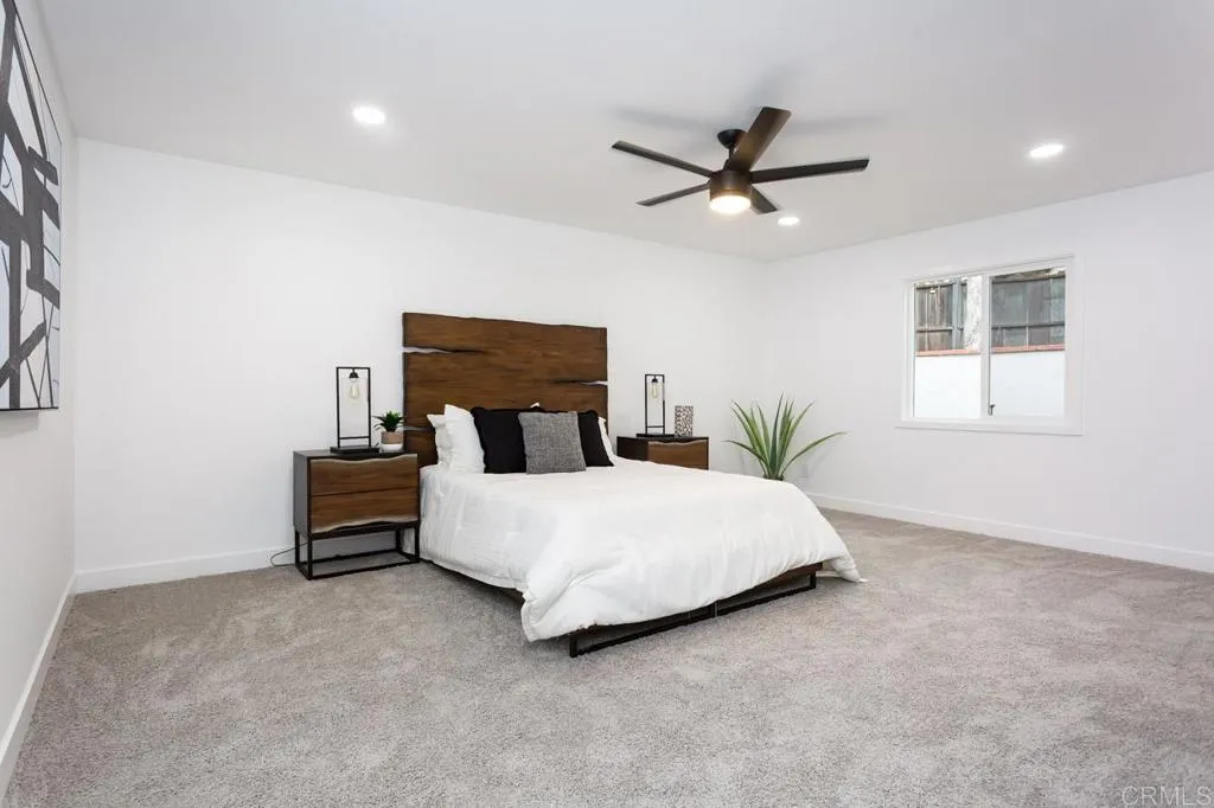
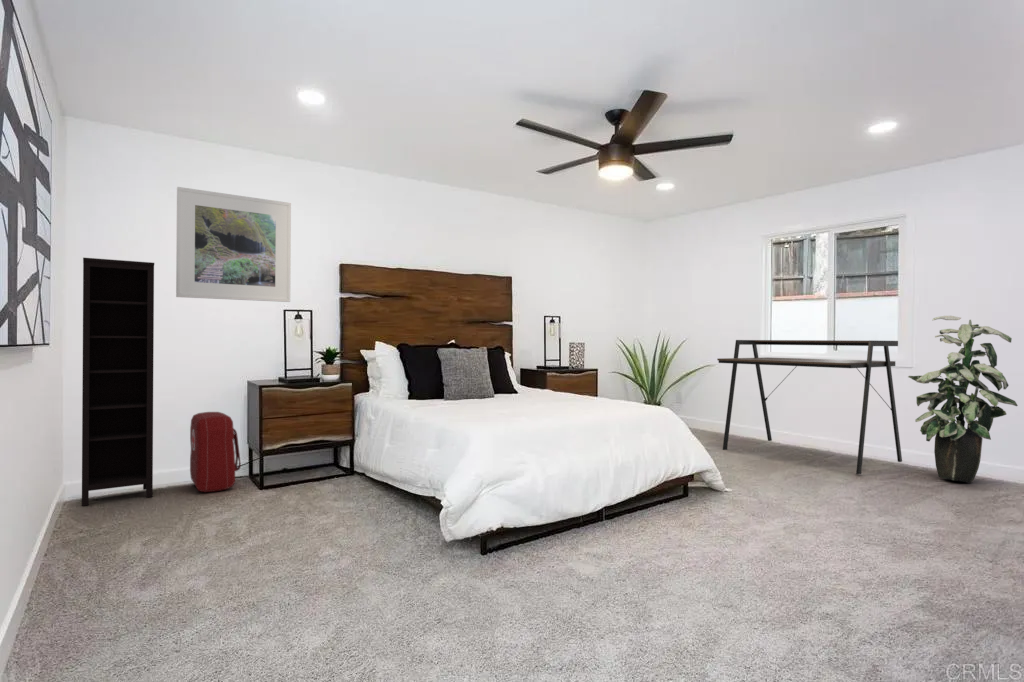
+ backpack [189,411,242,493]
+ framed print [175,186,292,303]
+ desk [716,339,903,475]
+ indoor plant [907,315,1019,484]
+ bookcase [81,257,155,507]
